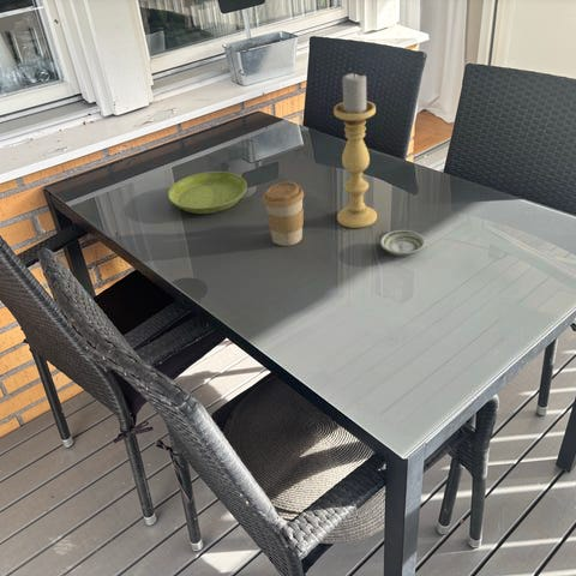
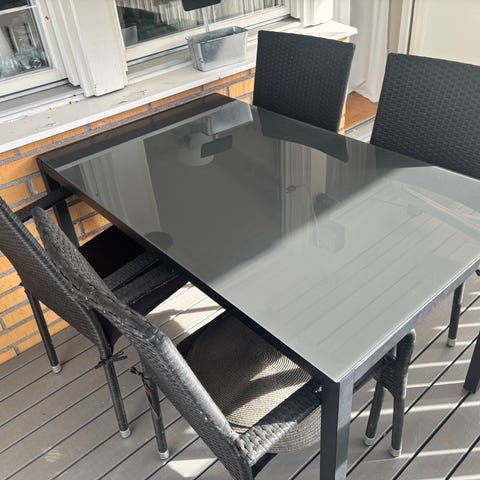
- coffee cup [262,181,305,247]
- saucer [167,170,248,215]
- candle holder [332,71,378,229]
- saucer [379,229,427,258]
